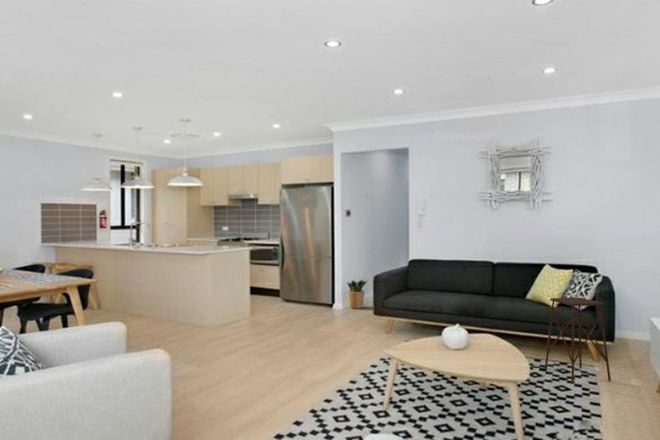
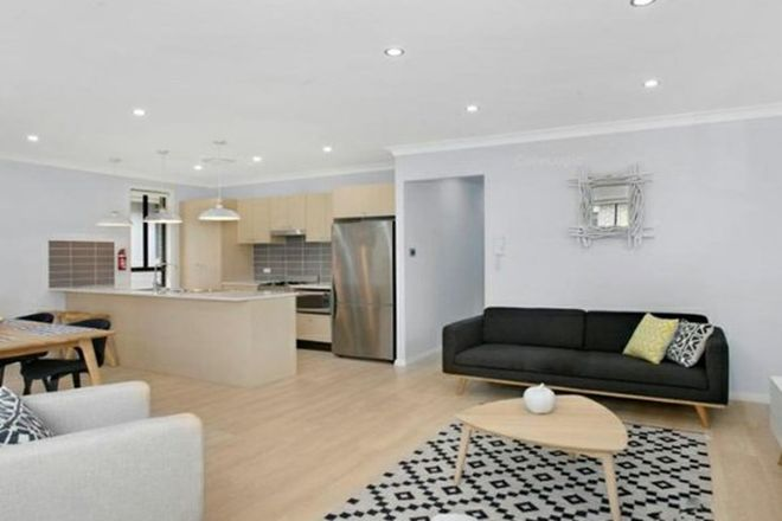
- side table [544,296,612,384]
- potted plant [345,279,368,310]
